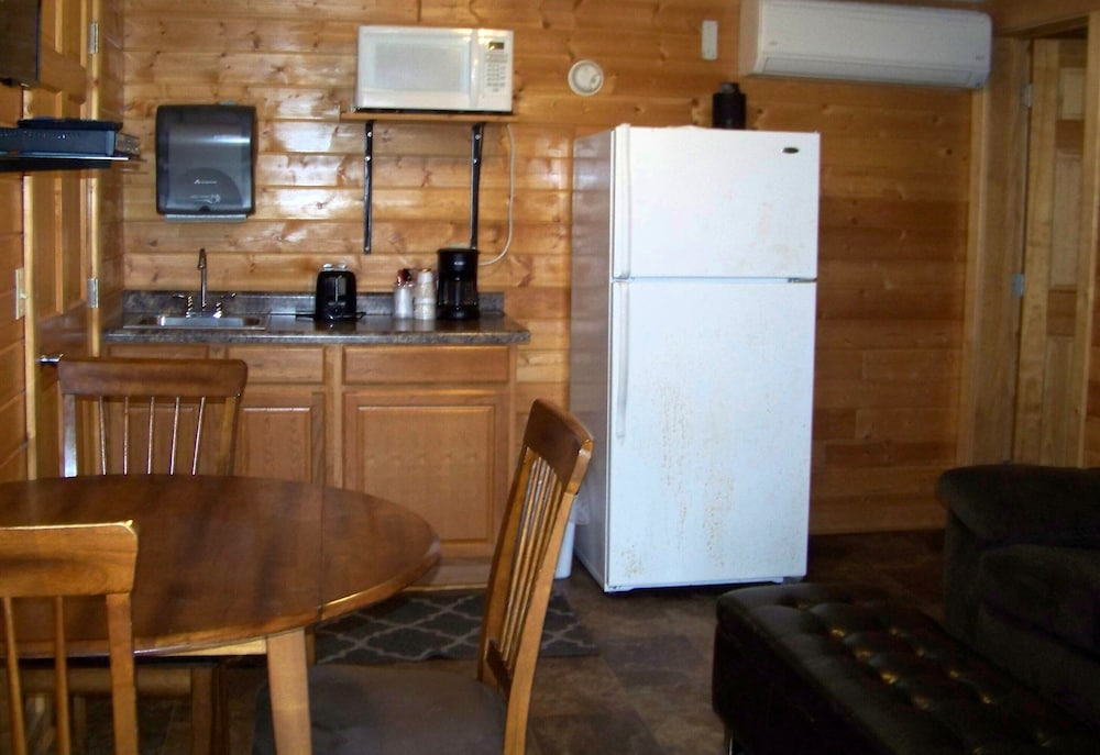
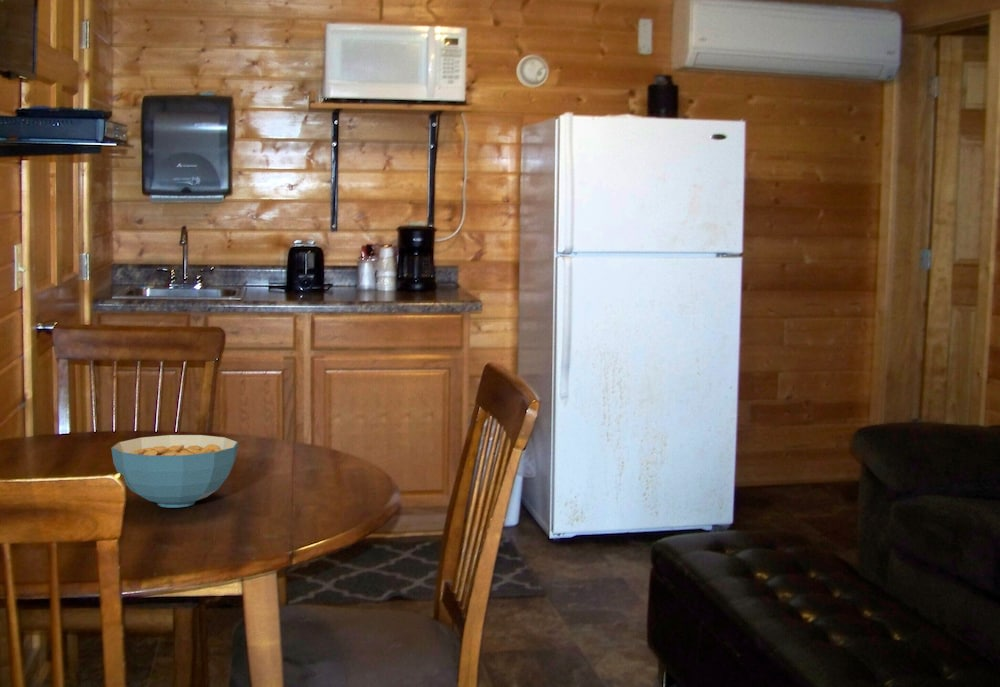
+ cereal bowl [110,434,239,509]
